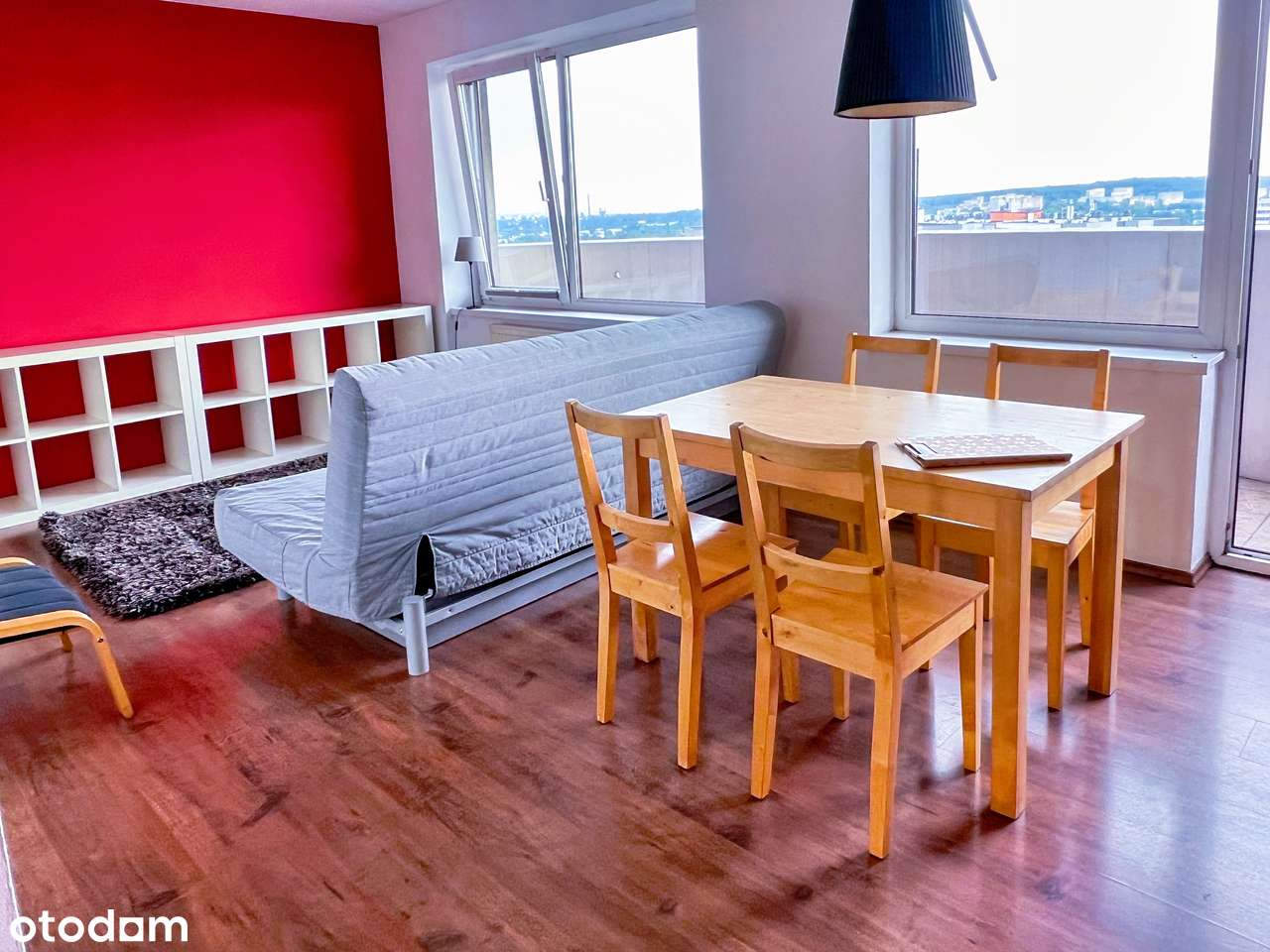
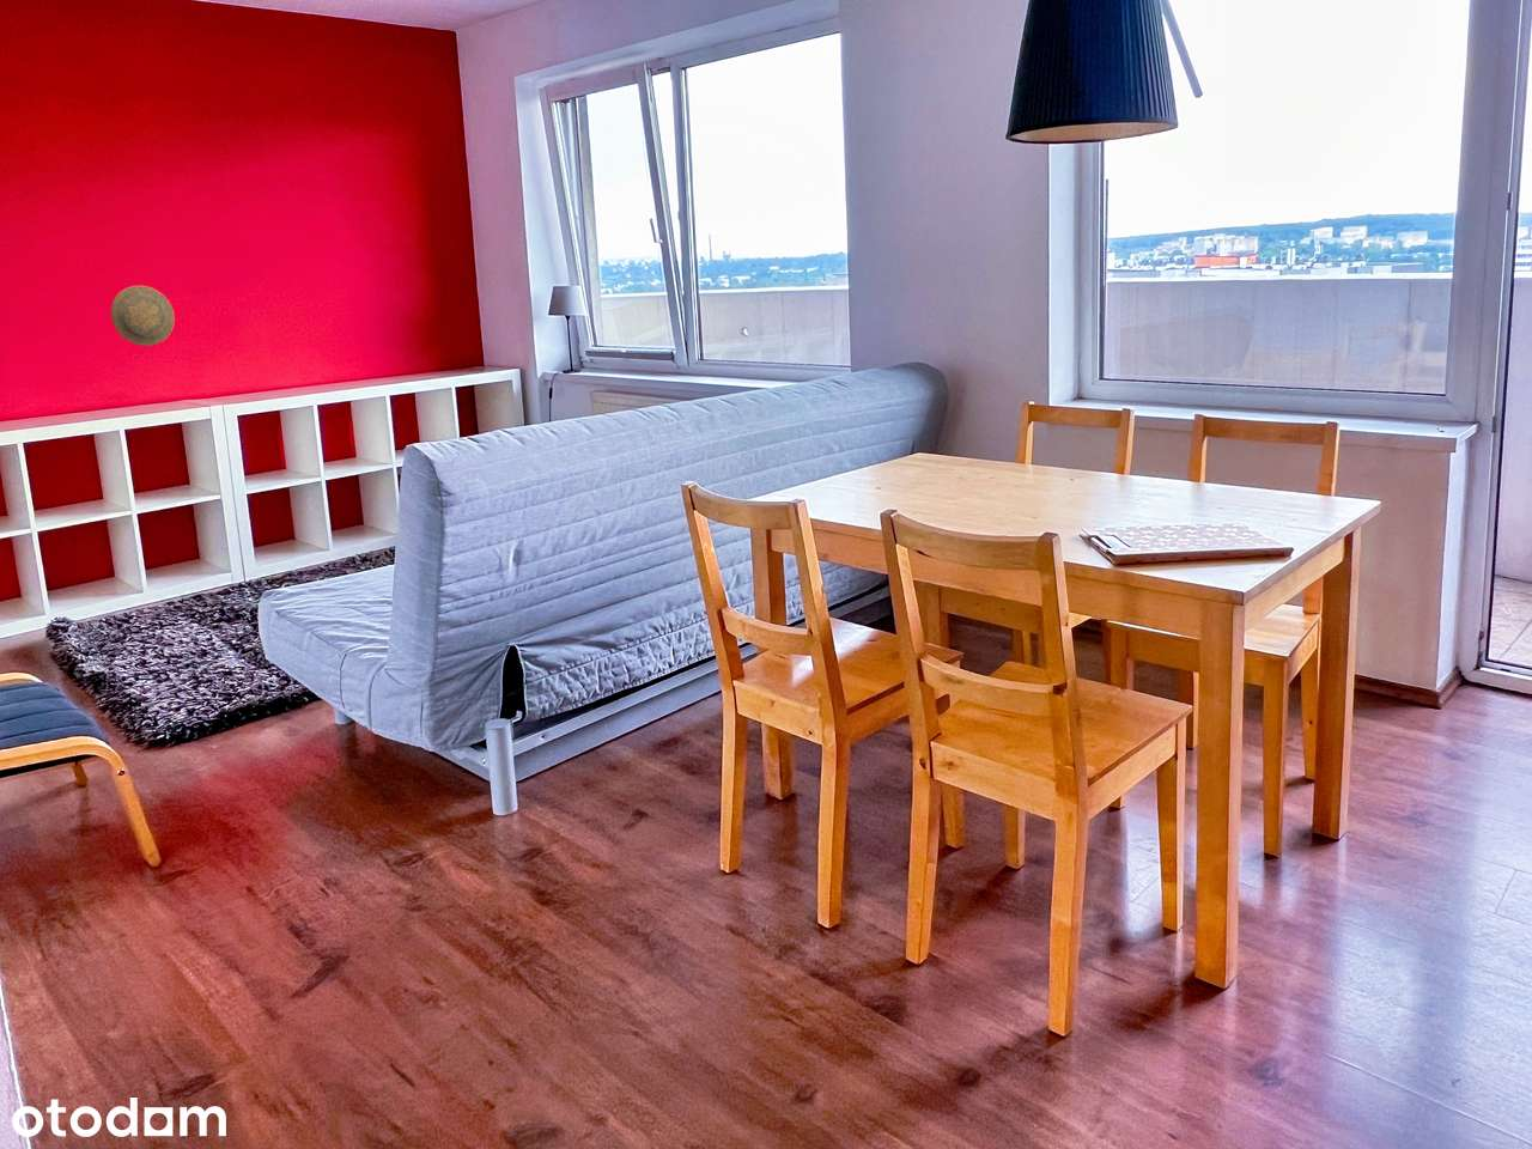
+ decorative plate [110,285,176,348]
